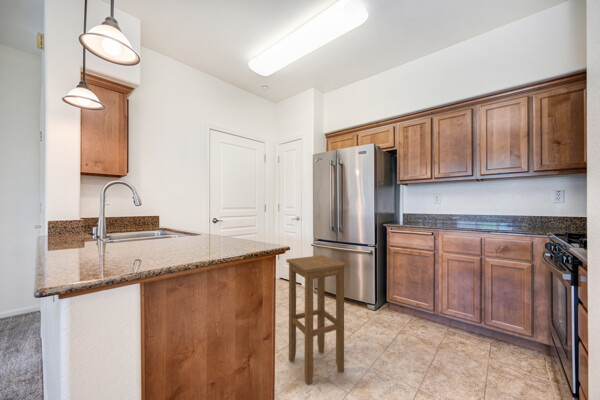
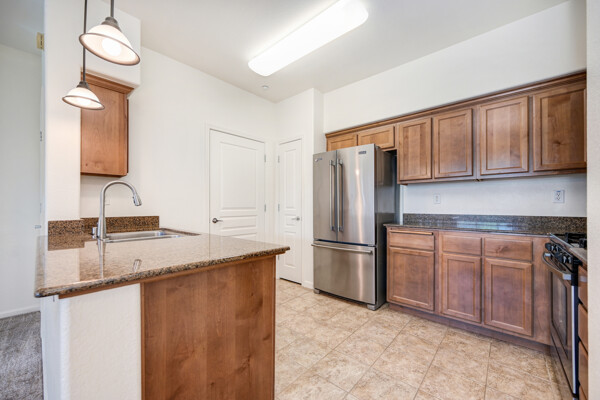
- stool [285,254,348,386]
